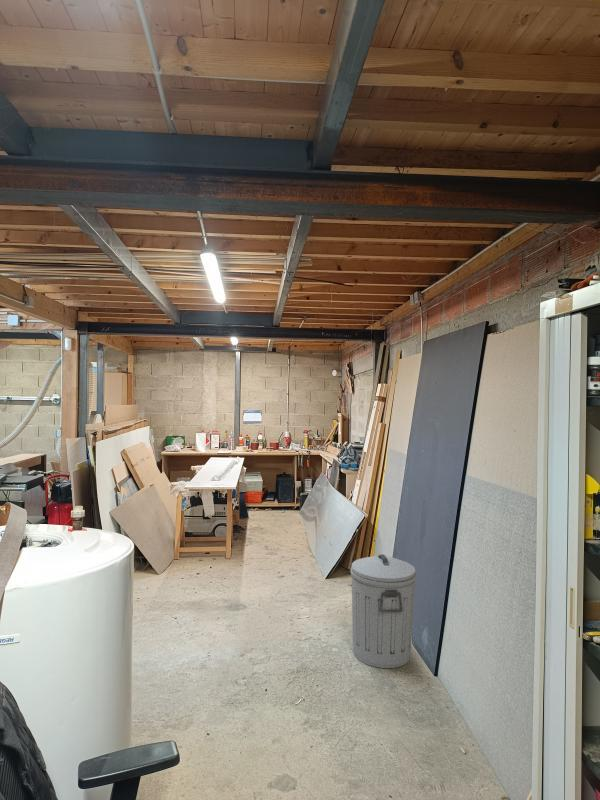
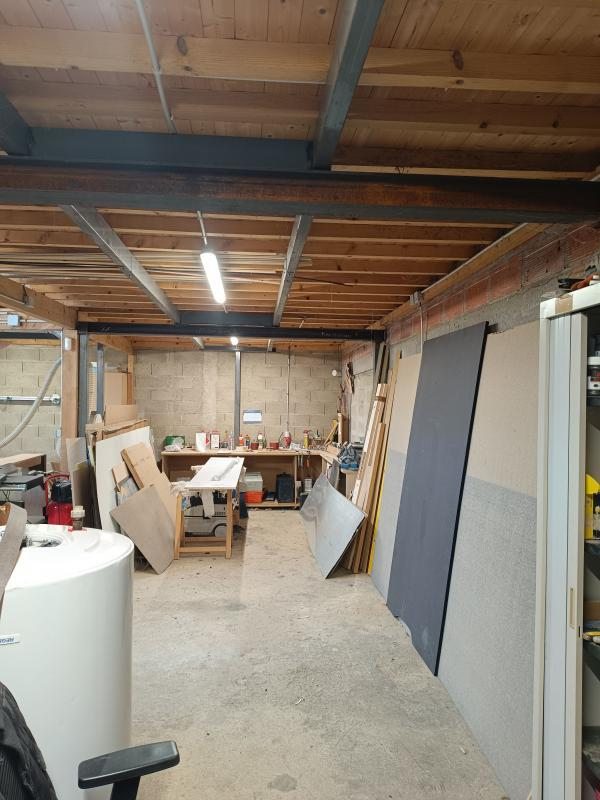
- trash can [350,553,417,669]
